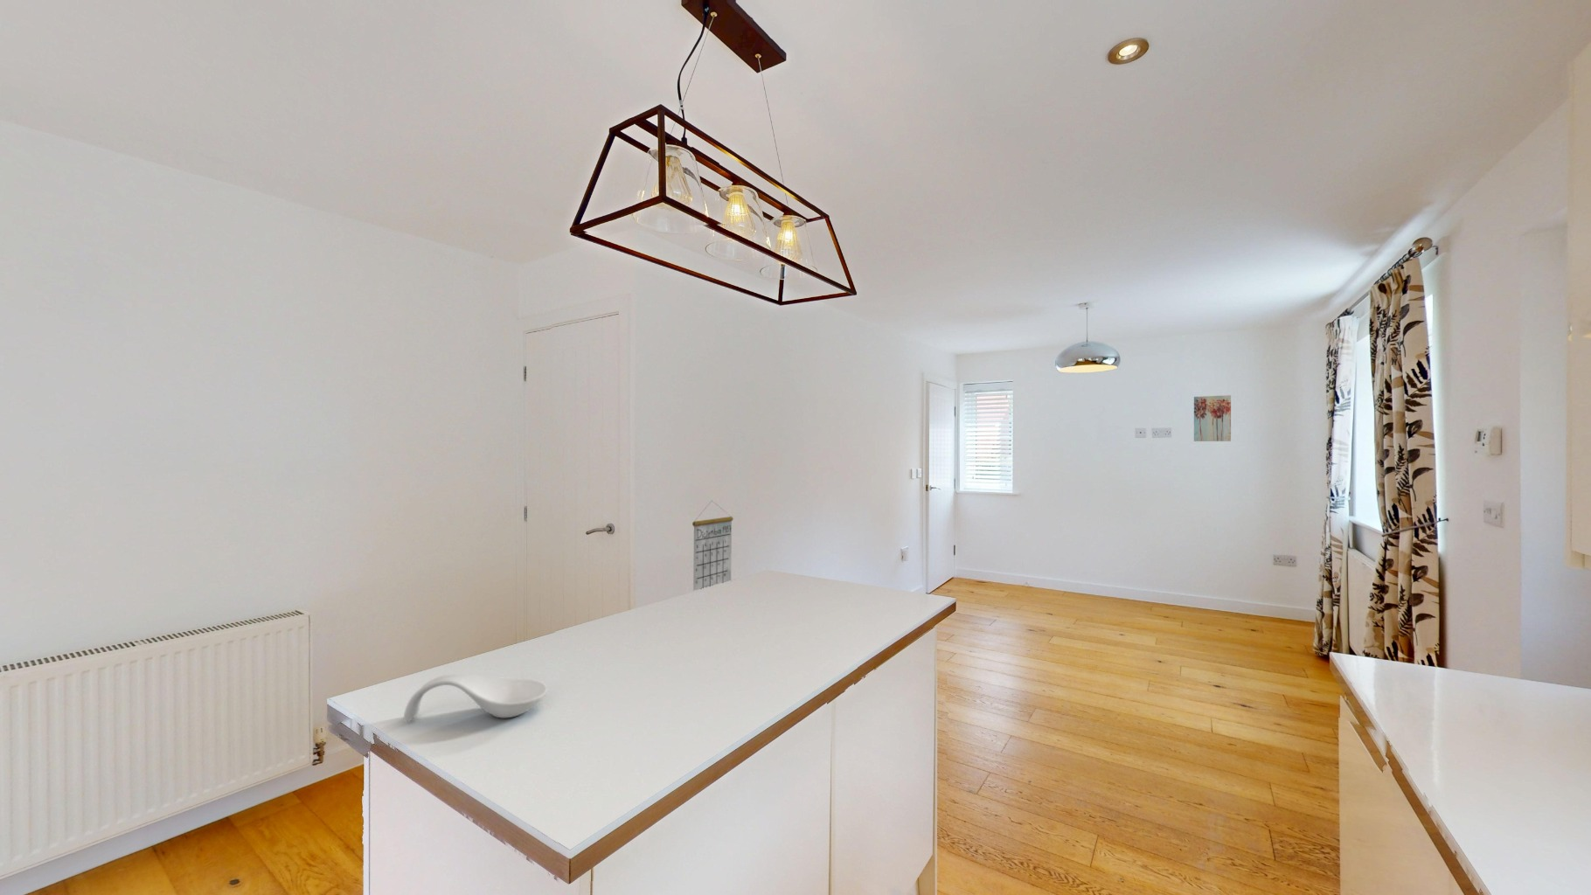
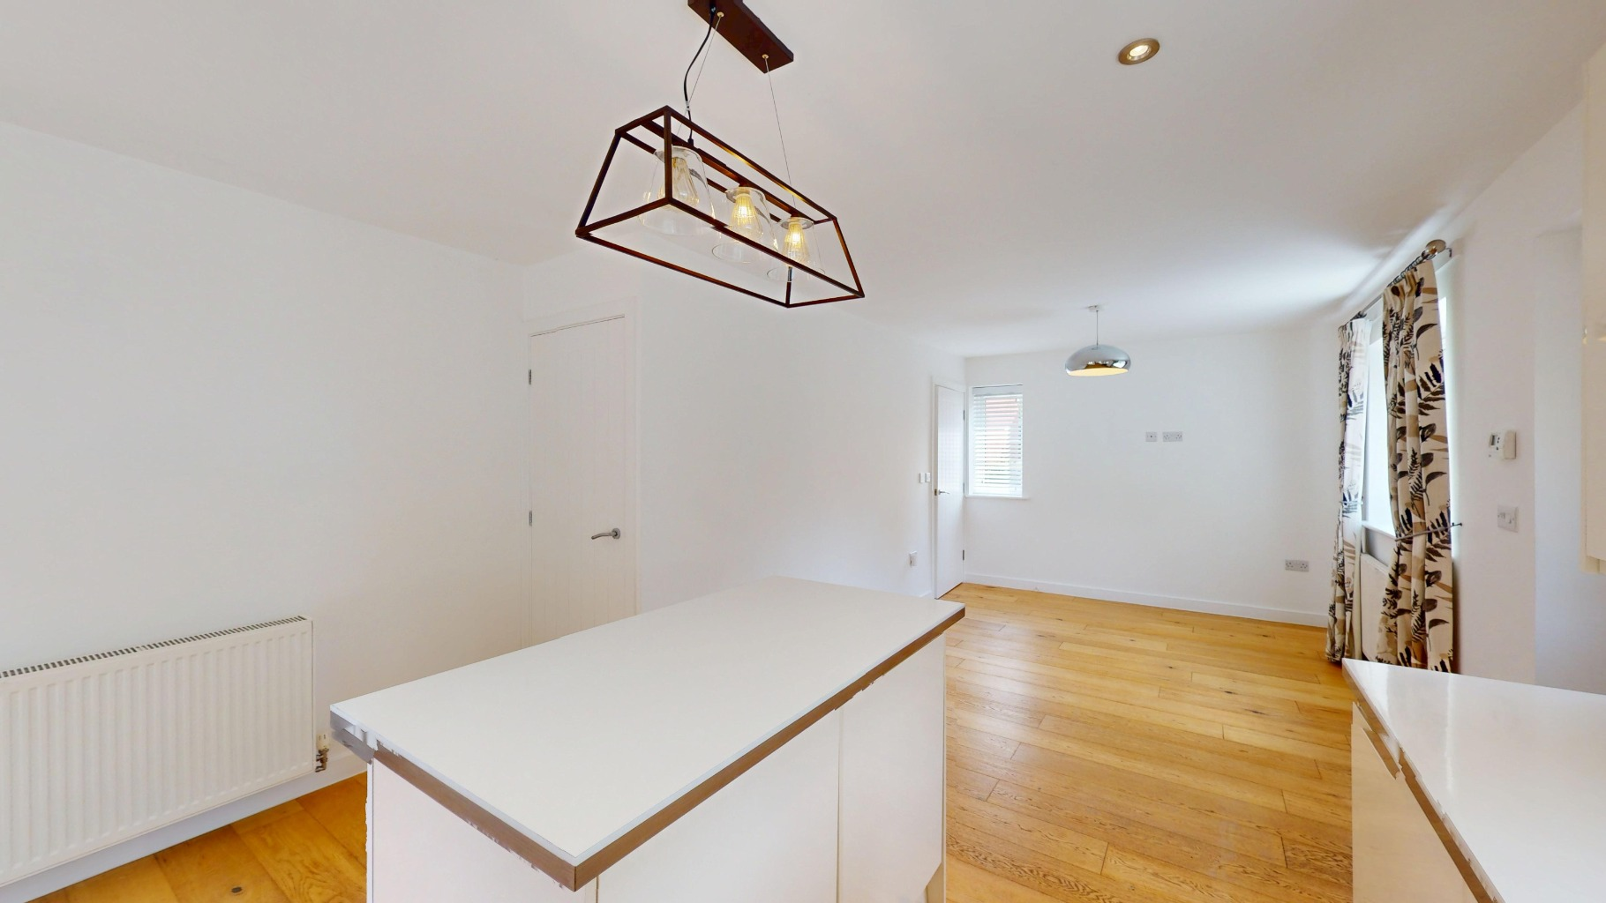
- calendar [692,499,734,591]
- wall art [1193,394,1231,443]
- spoon rest [402,673,549,722]
